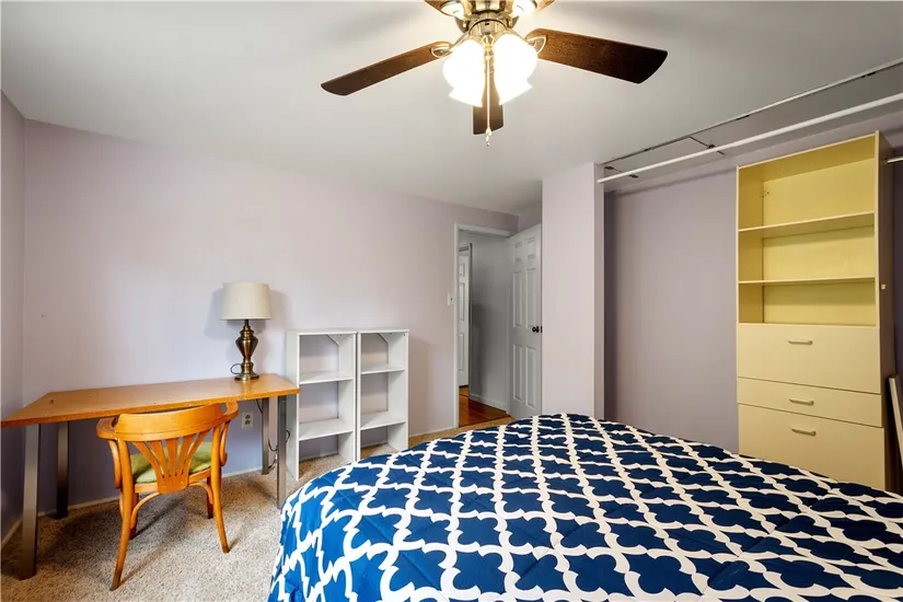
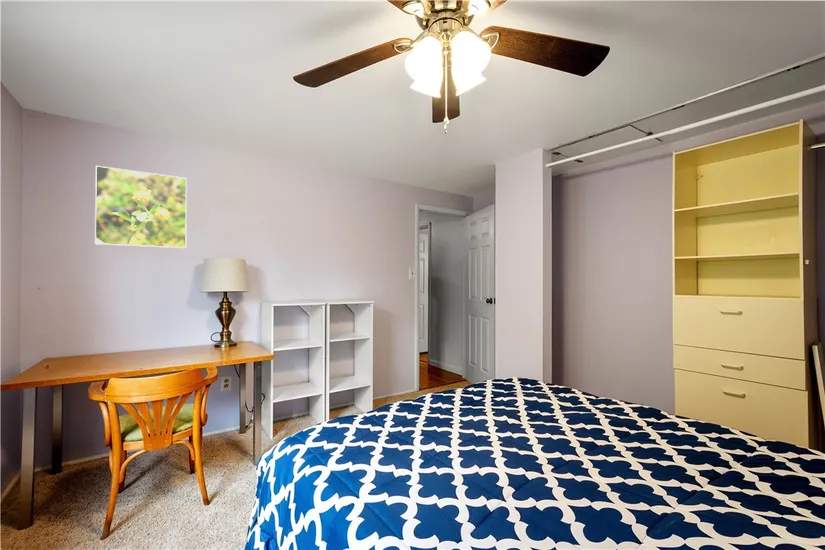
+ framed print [94,165,188,249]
